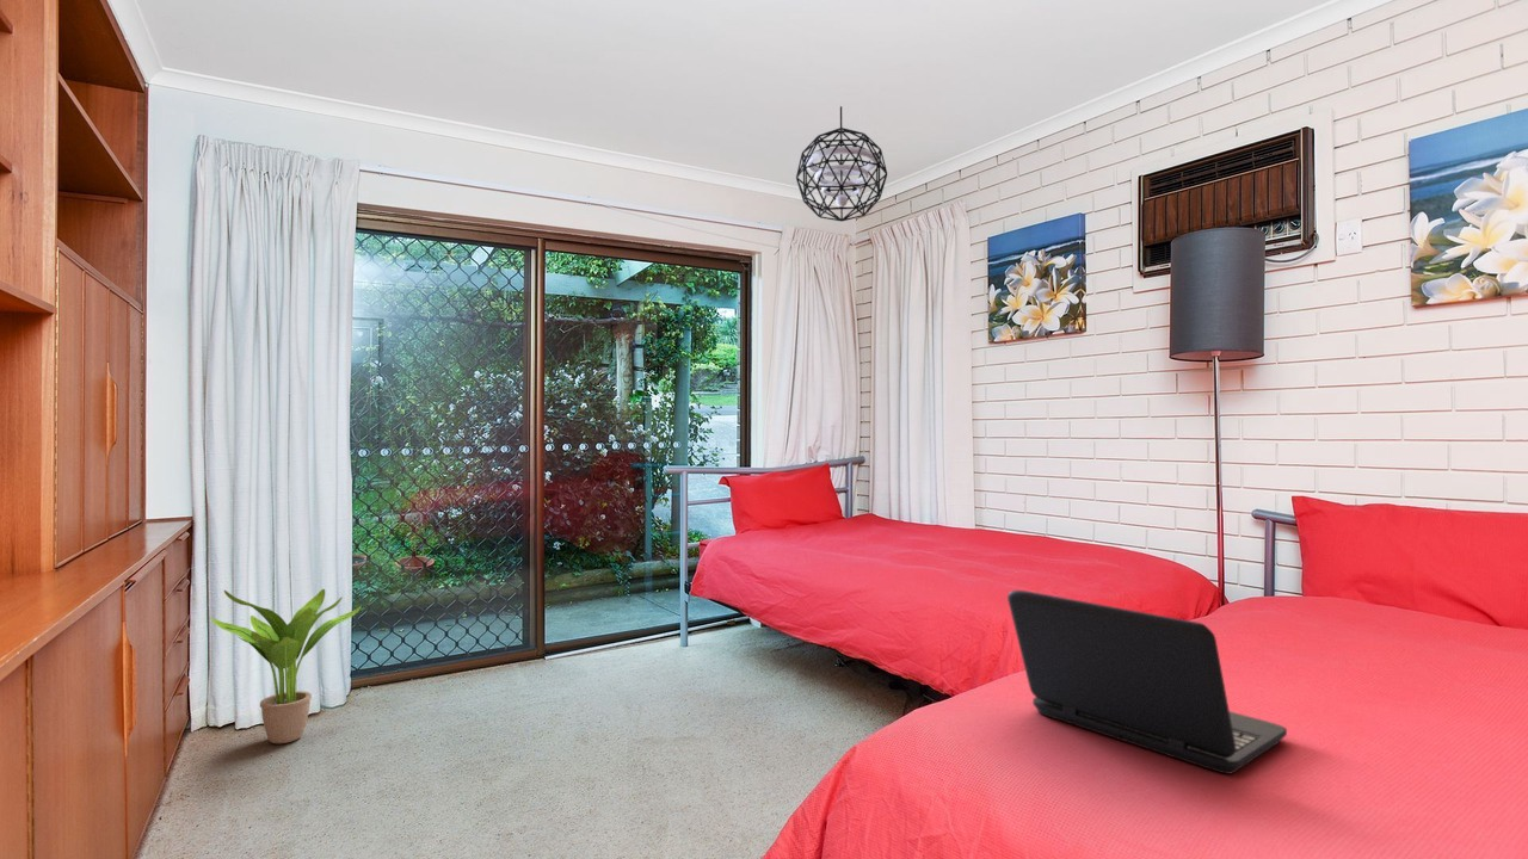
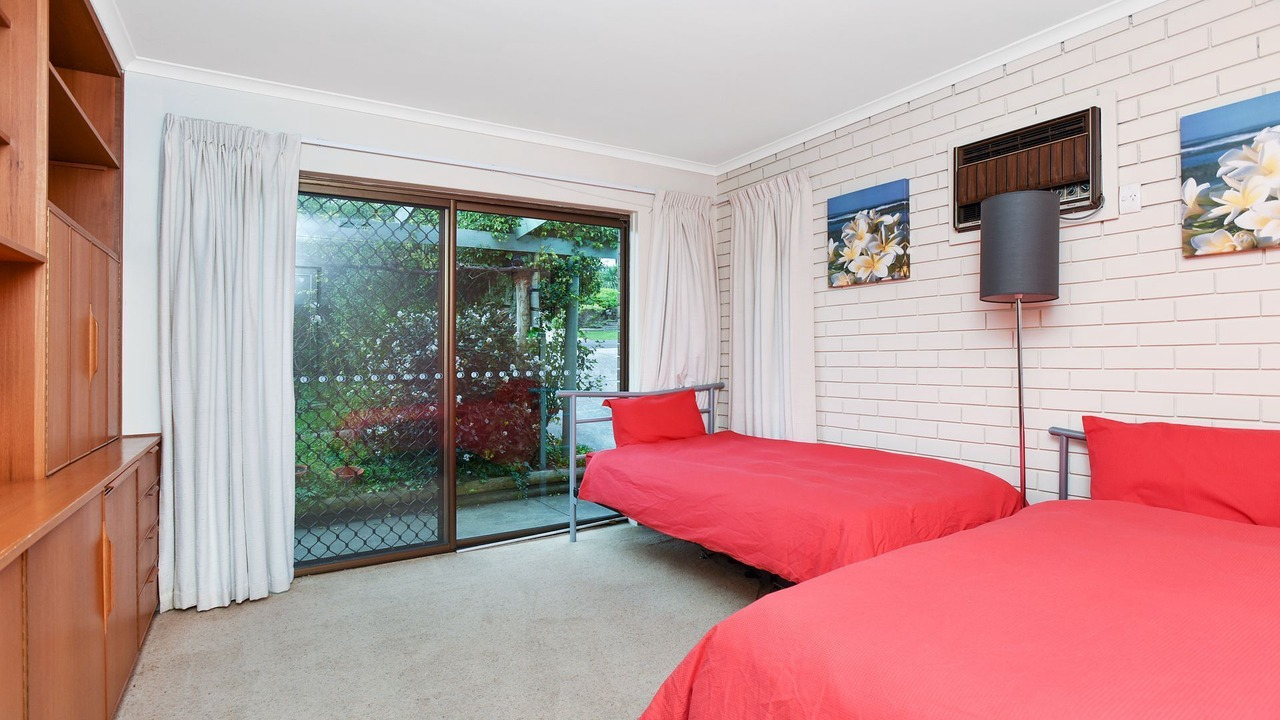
- pendant light [795,105,888,223]
- potted plant [210,588,363,744]
- laptop [1006,589,1288,775]
